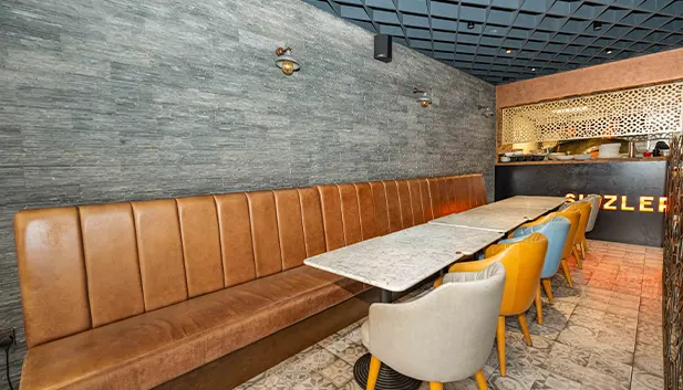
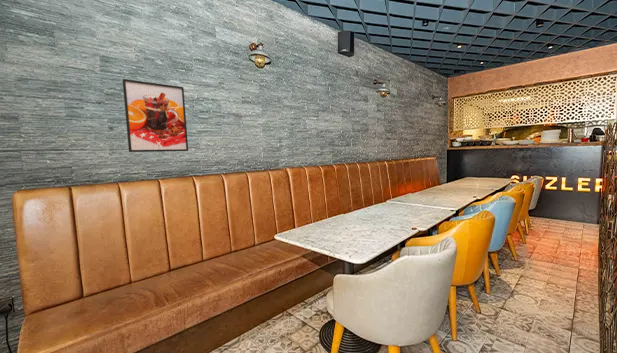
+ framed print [122,78,189,153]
